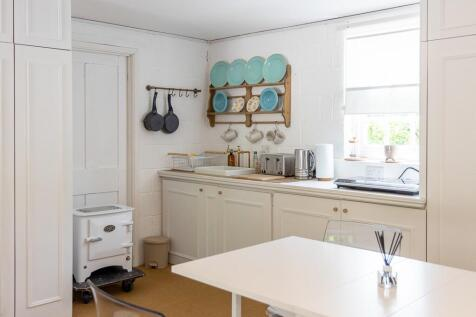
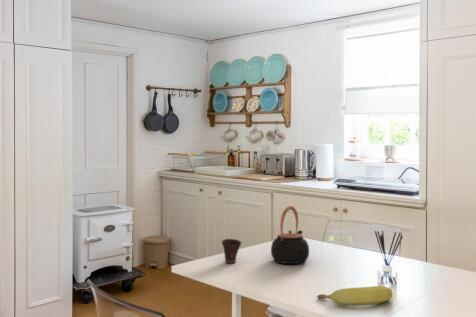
+ teapot [270,205,310,265]
+ banana [316,285,393,307]
+ cup [221,238,242,264]
